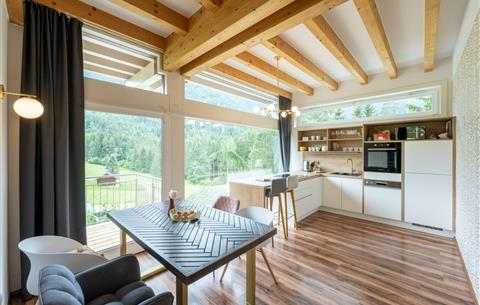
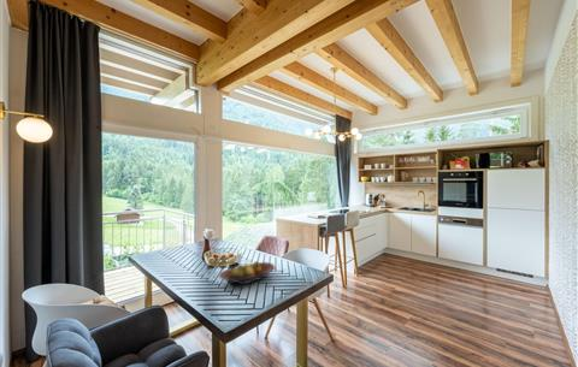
+ fruit bowl [218,260,276,286]
